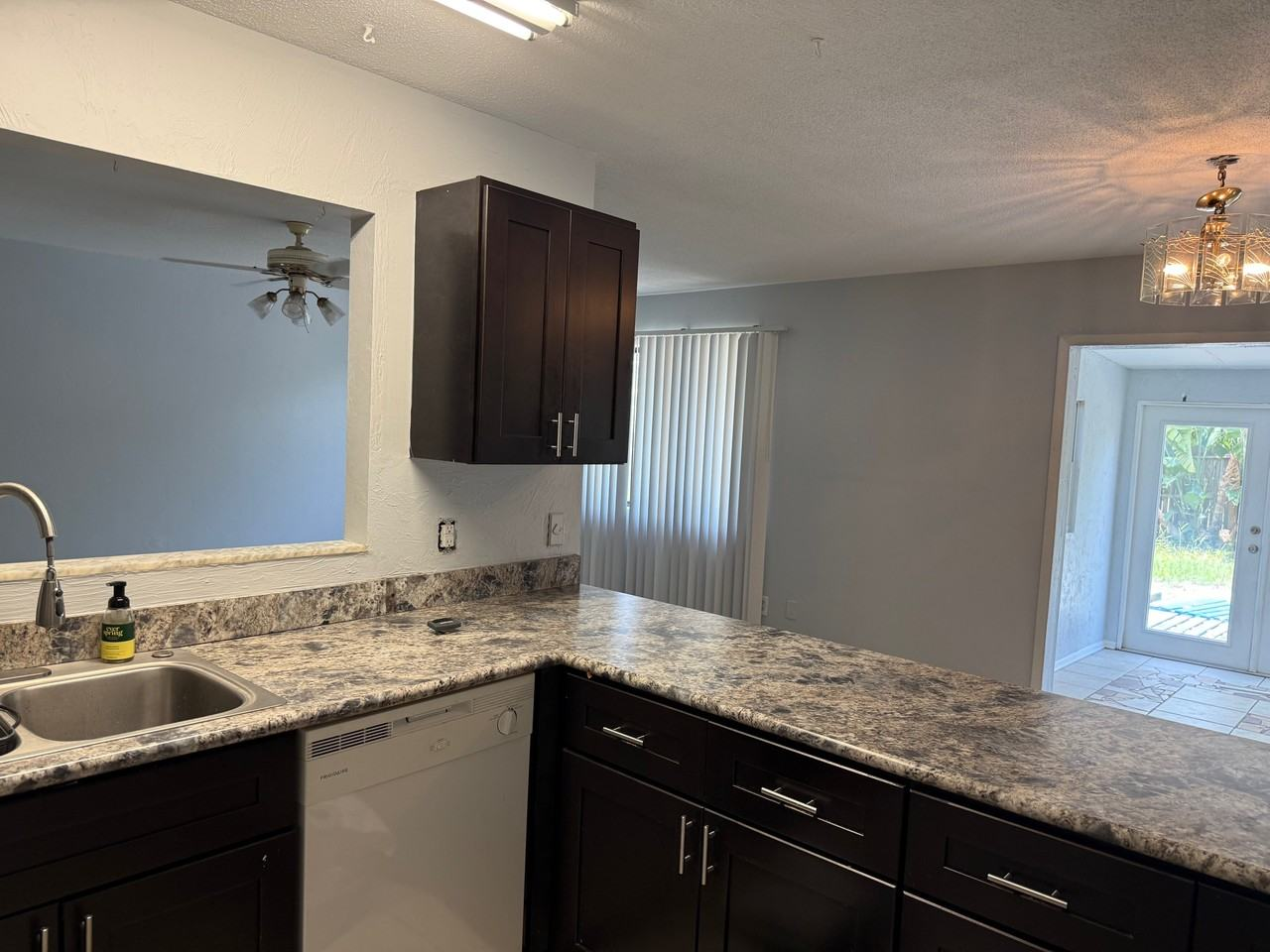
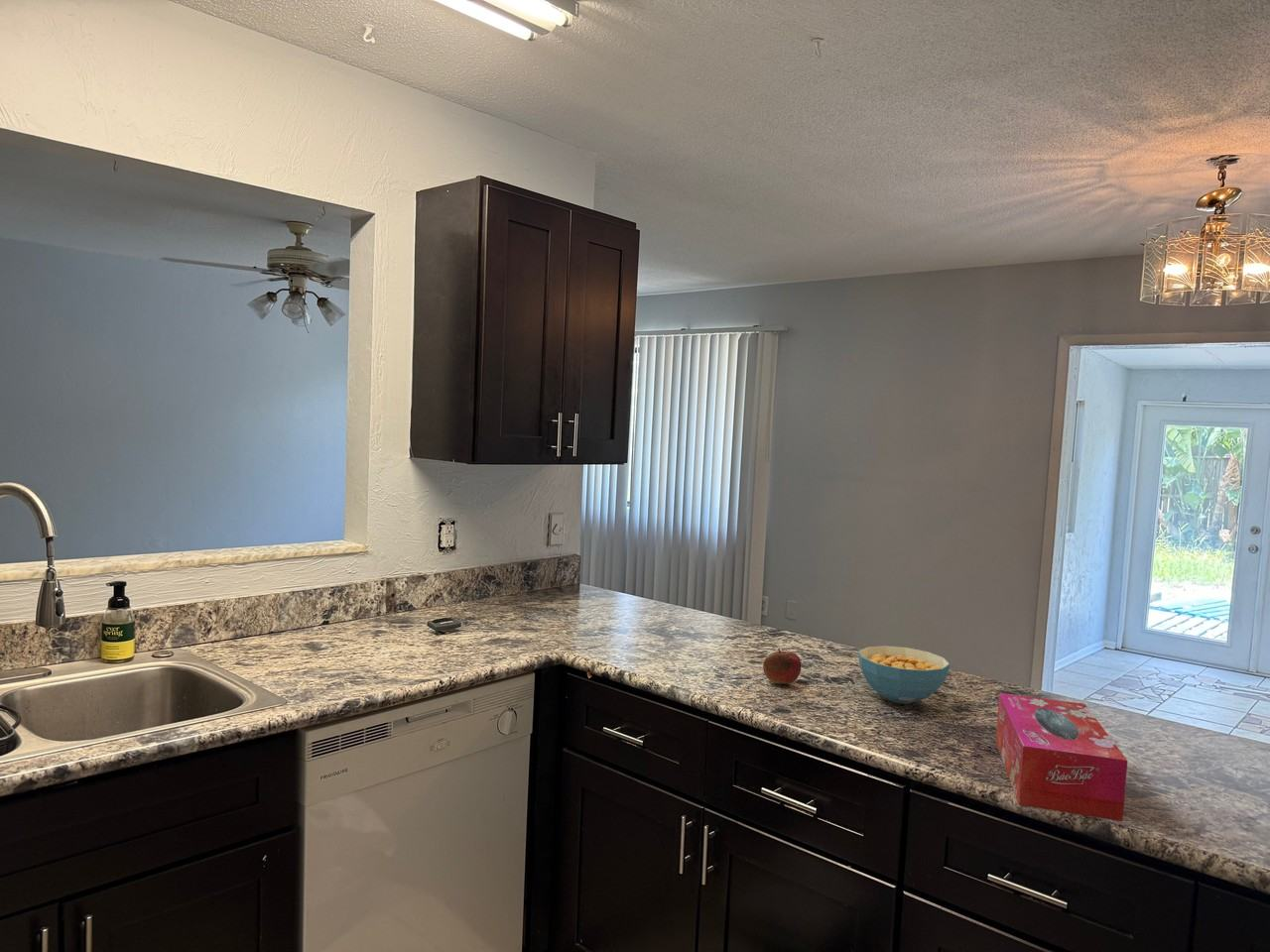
+ cereal bowl [857,645,951,705]
+ fruit [762,648,803,684]
+ tissue box [995,692,1128,822]
